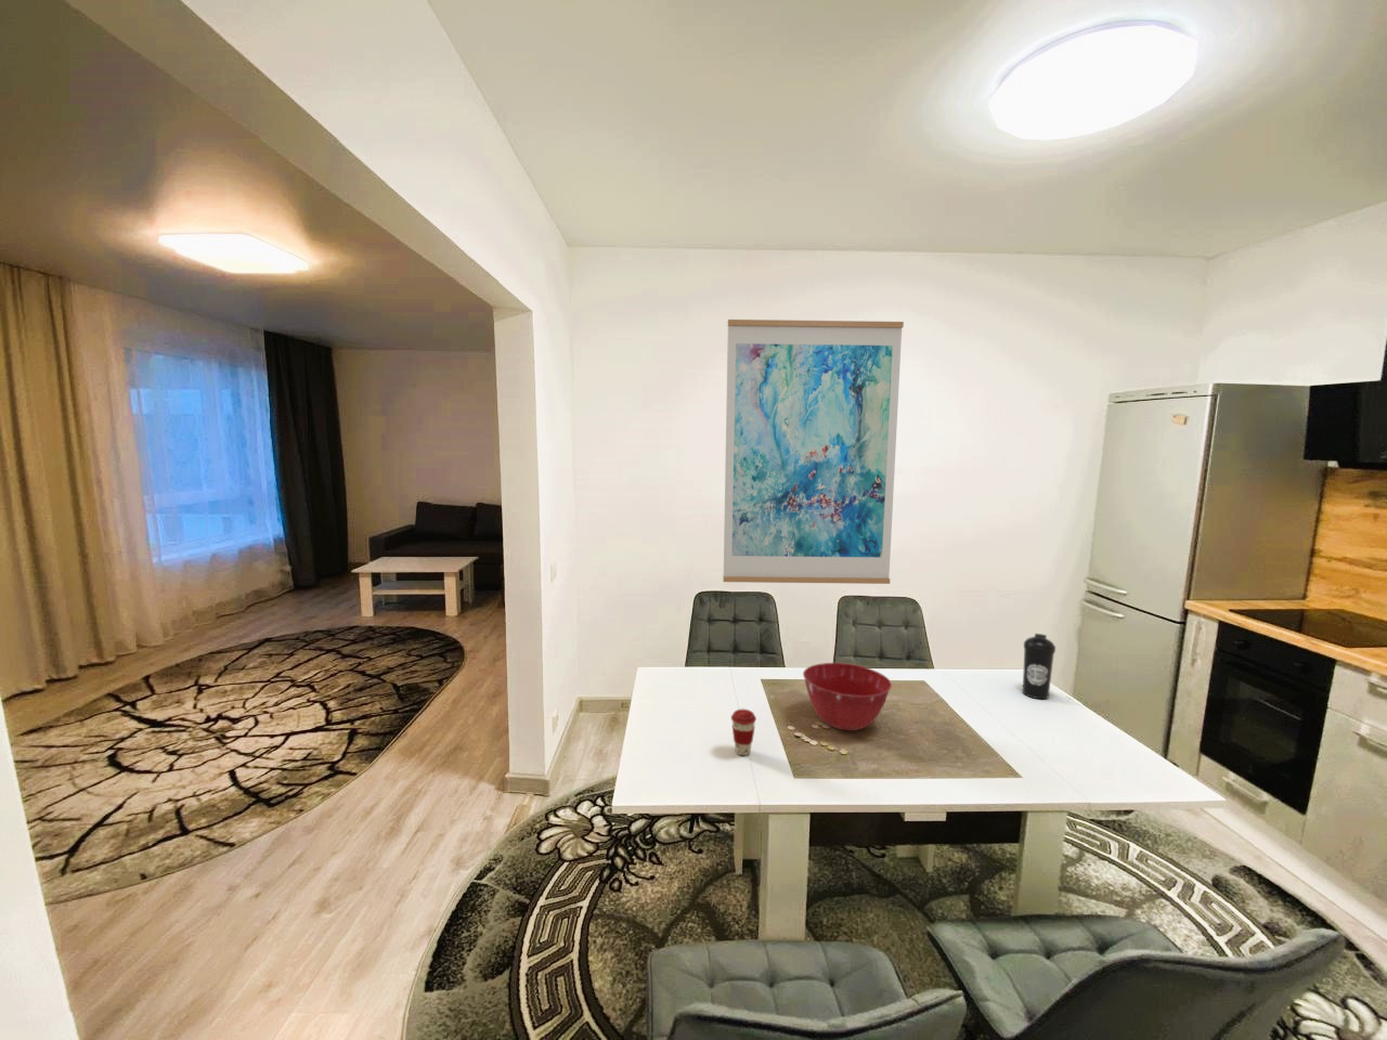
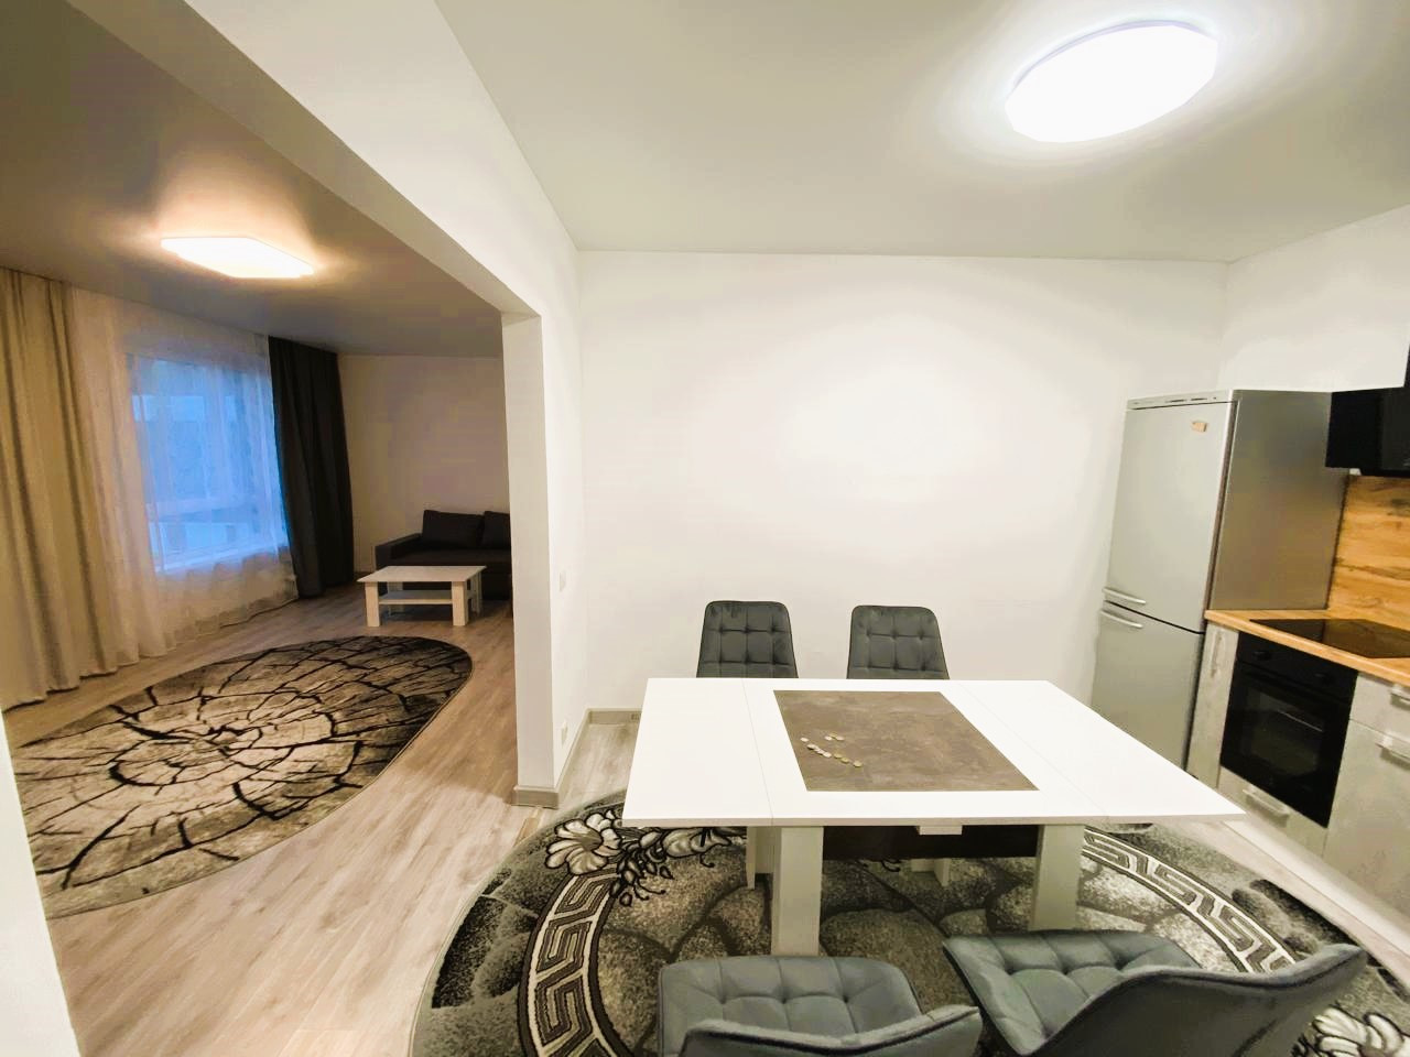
- water bottle [1022,633,1056,700]
- wall art [722,319,904,584]
- coffee cup [731,709,758,756]
- mixing bowl [802,662,893,731]
